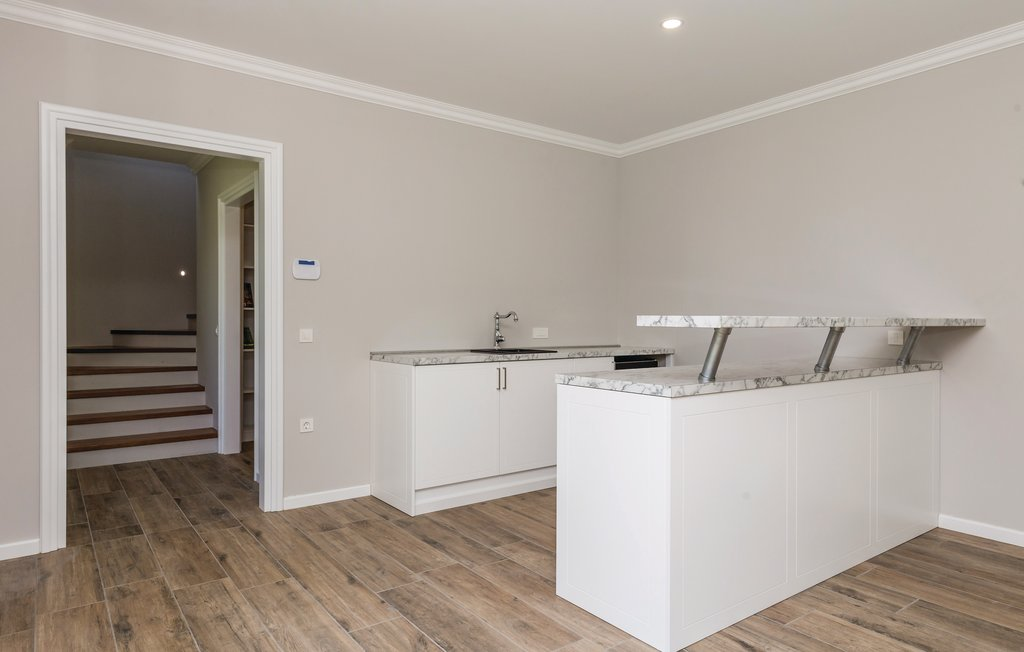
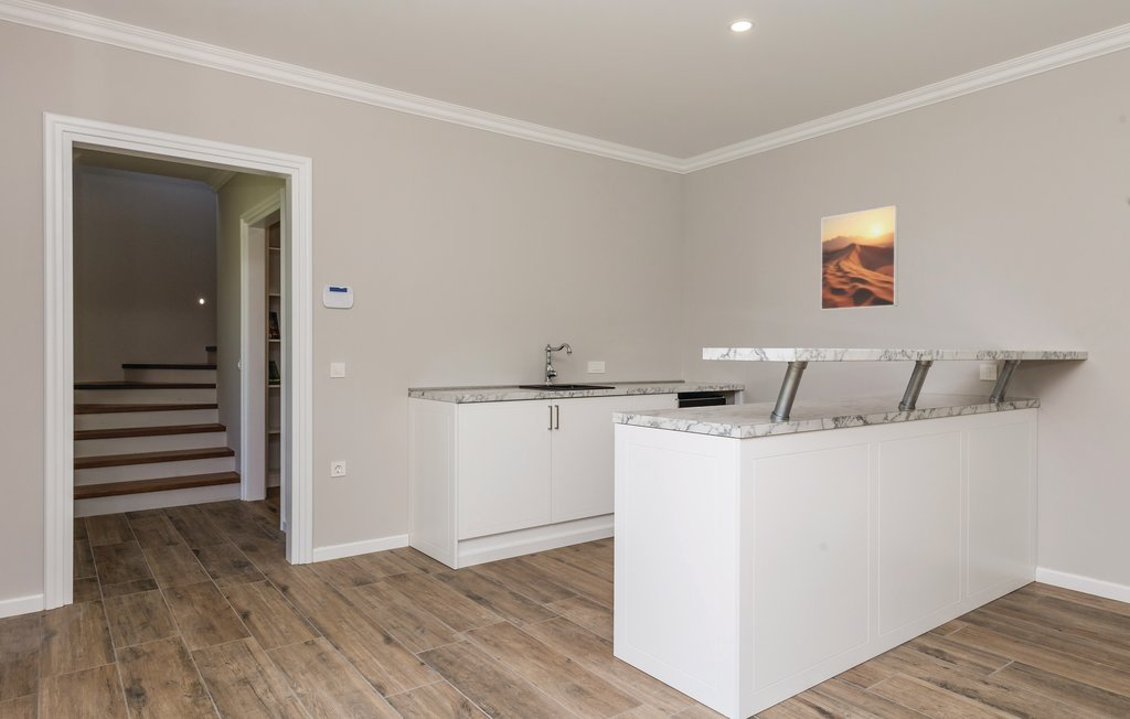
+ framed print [820,204,899,311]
